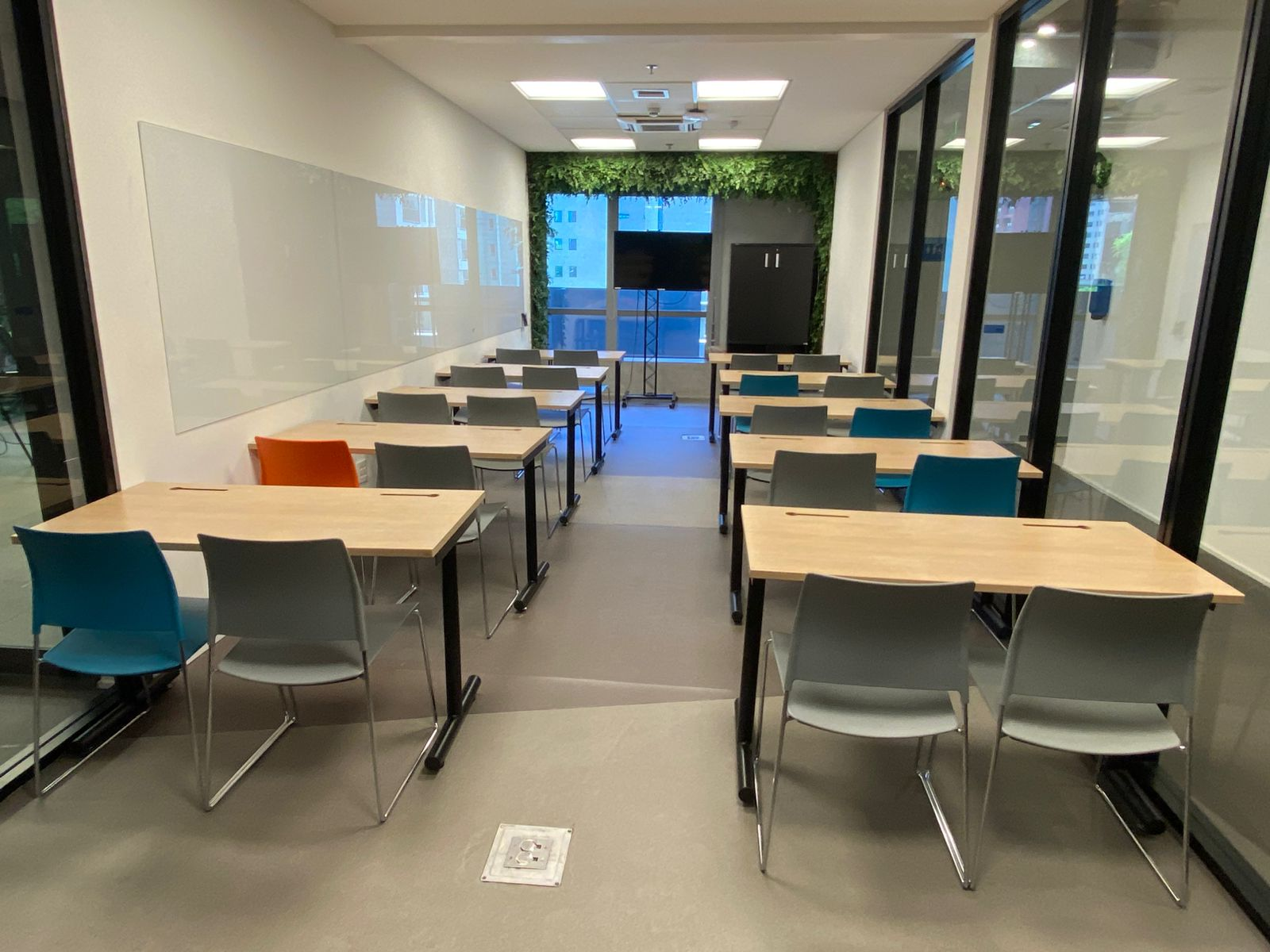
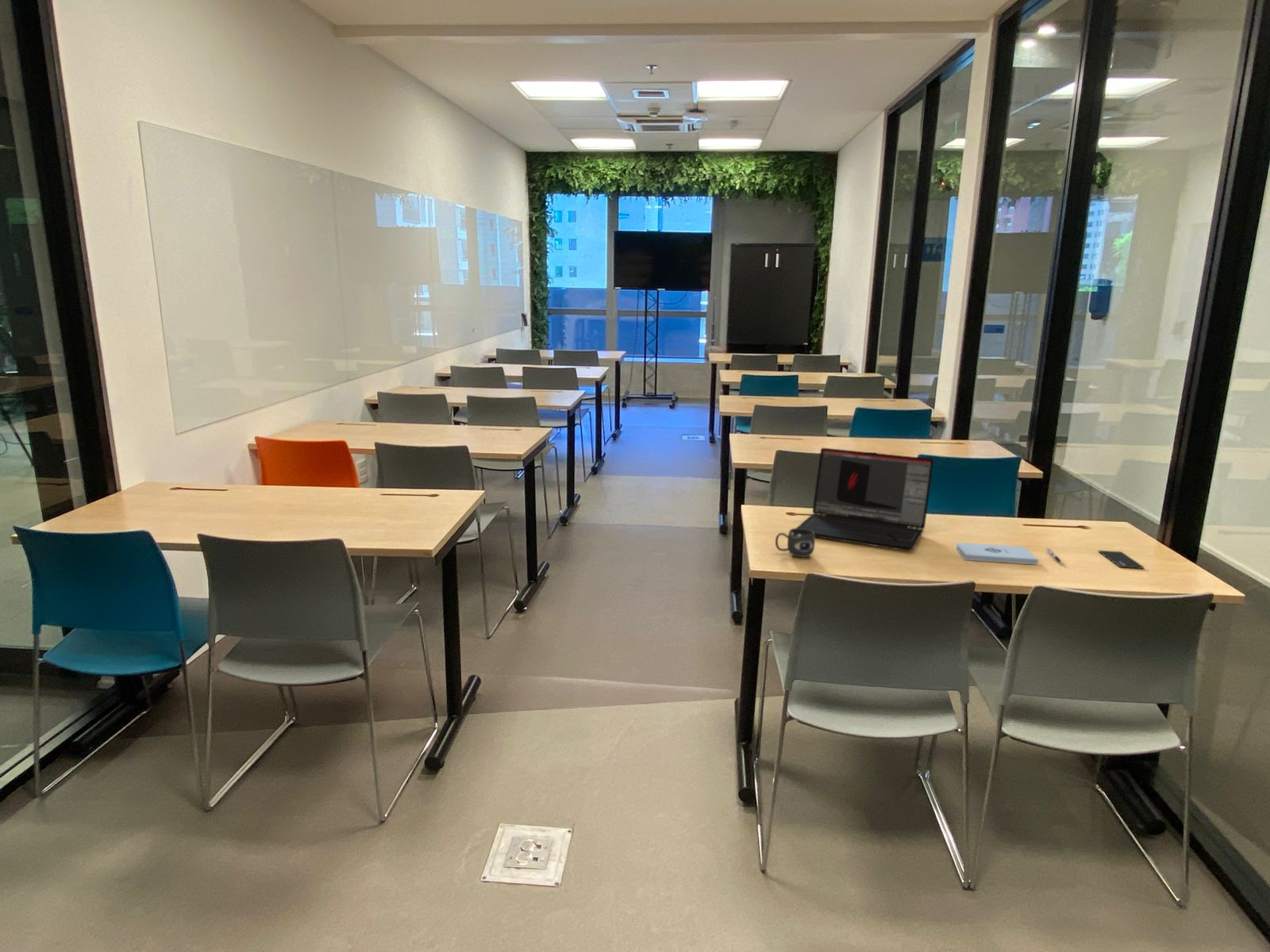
+ notepad [955,542,1039,566]
+ laptop [795,447,934,552]
+ mug [775,528,816,558]
+ pen [1045,547,1064,566]
+ smartphone [1098,550,1145,569]
